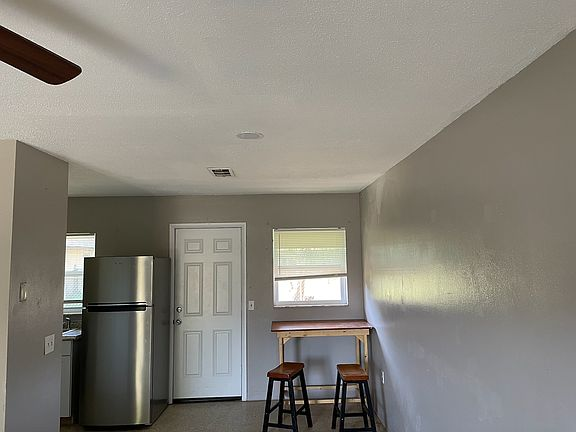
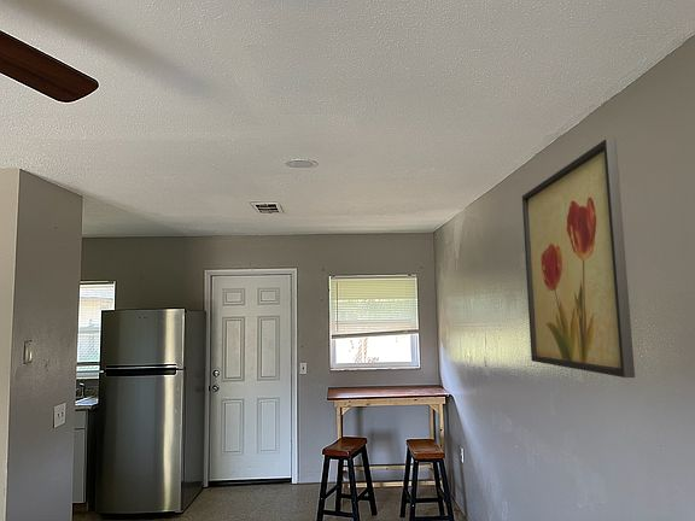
+ wall art [521,137,636,379]
